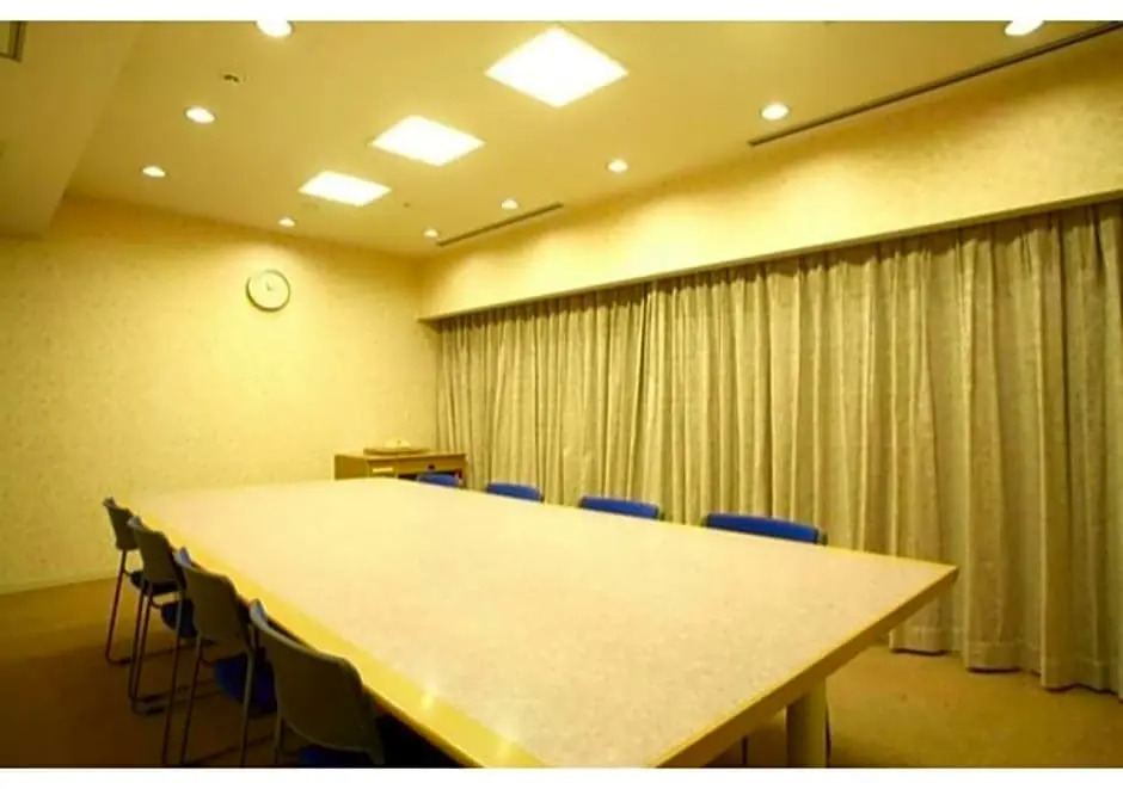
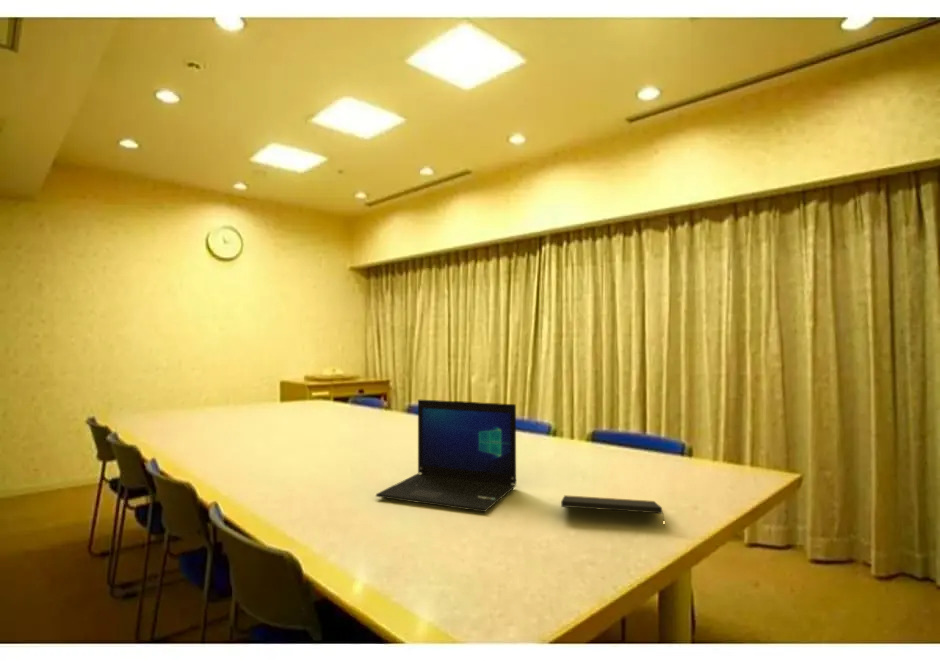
+ notepad [560,494,666,528]
+ laptop [375,398,517,513]
